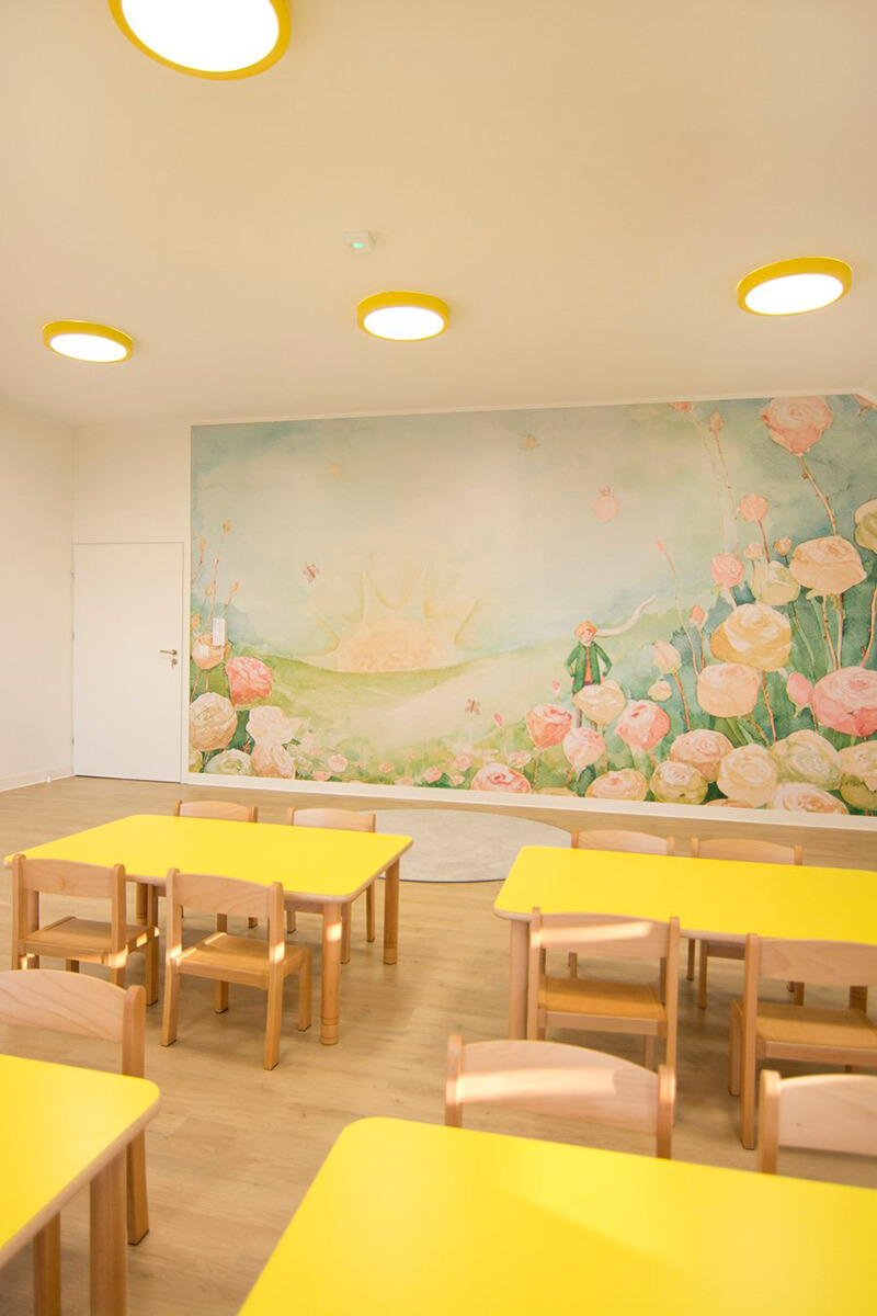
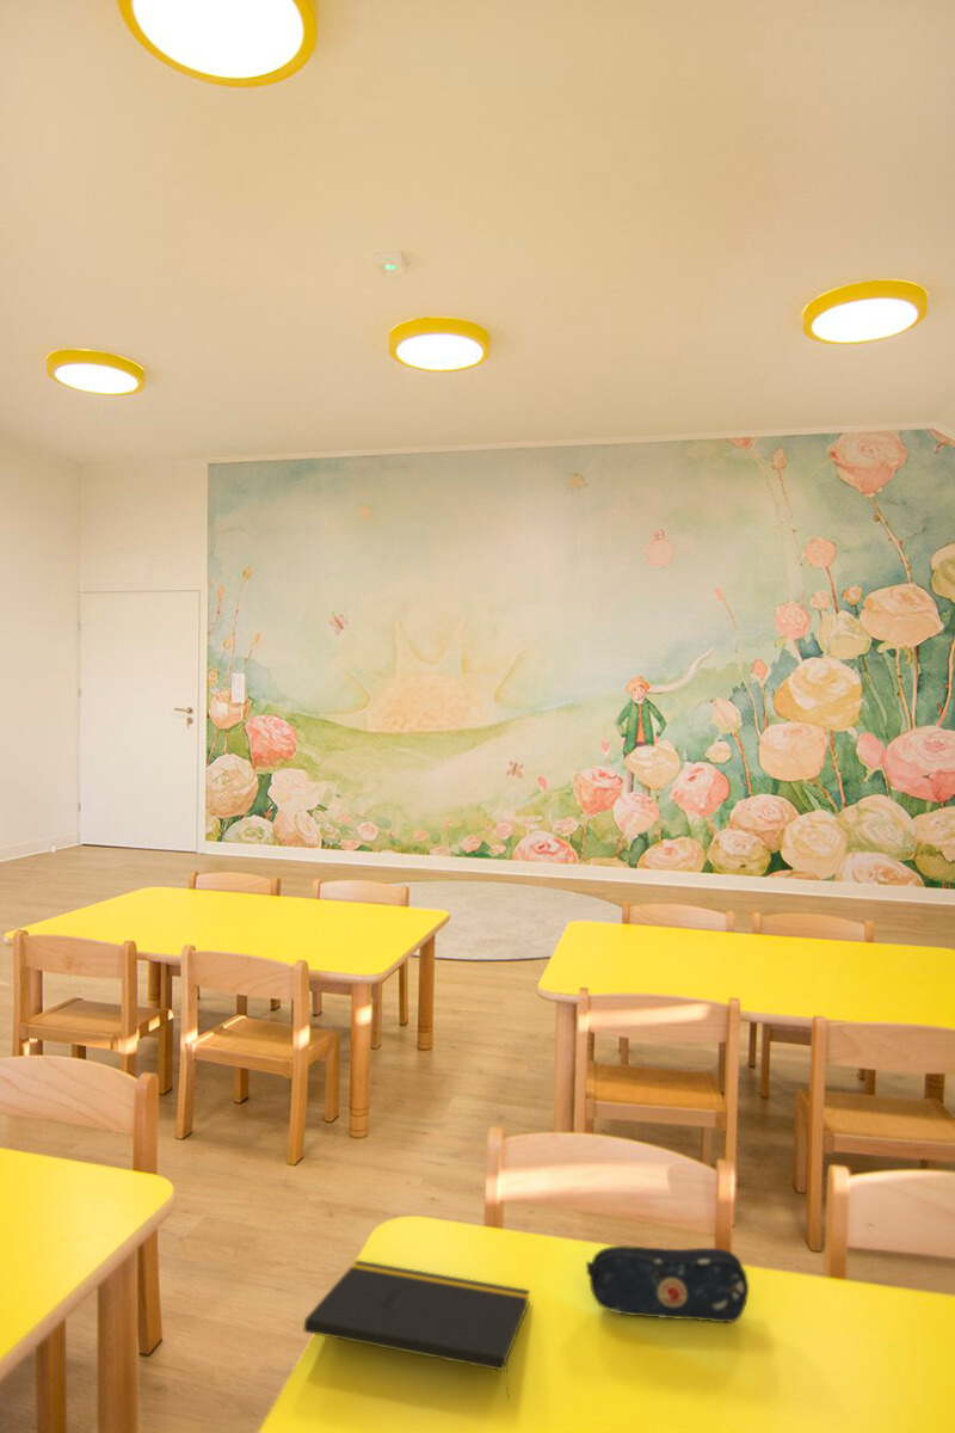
+ pencil case [585,1244,750,1323]
+ notepad [303,1259,531,1402]
